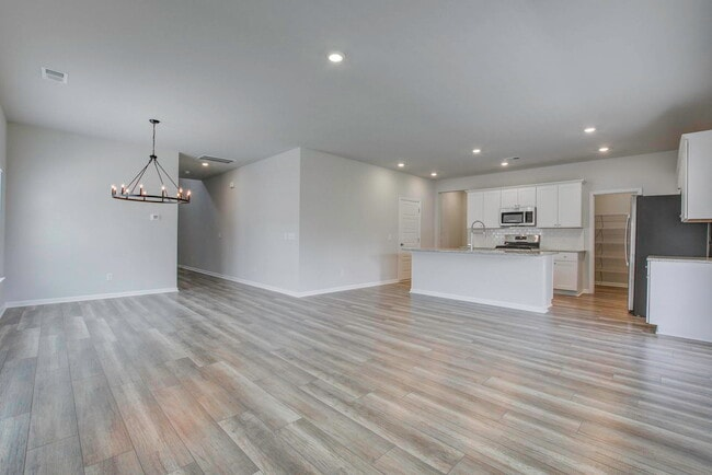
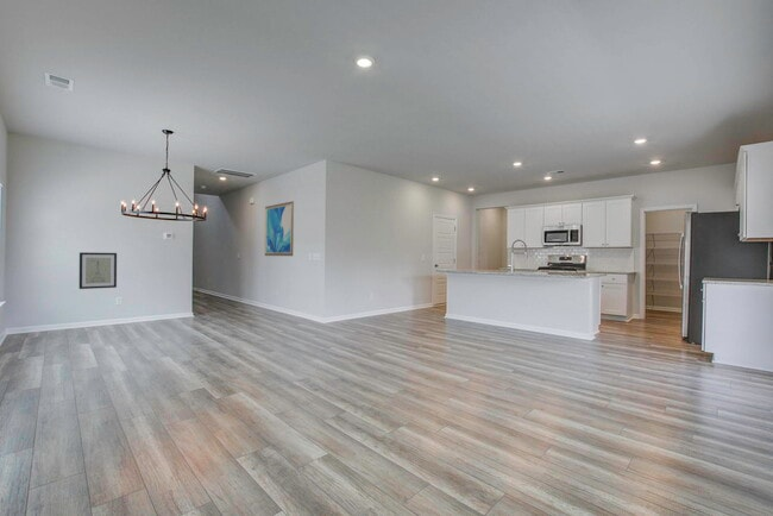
+ wall art [78,251,118,290]
+ wall art [264,200,295,257]
